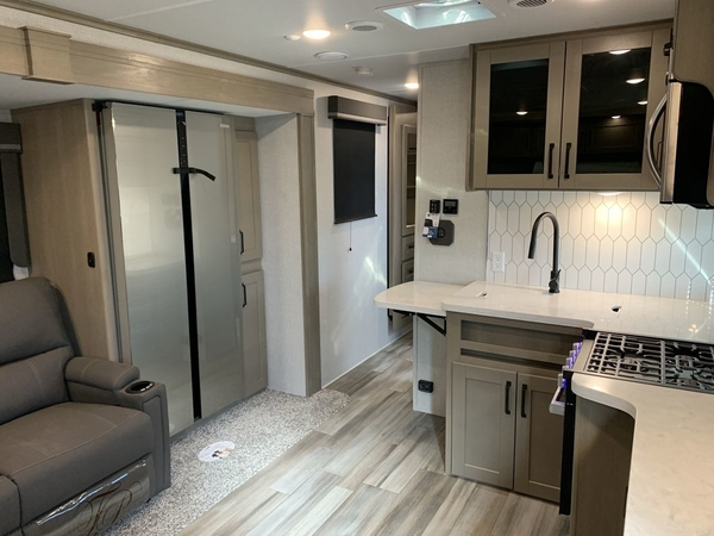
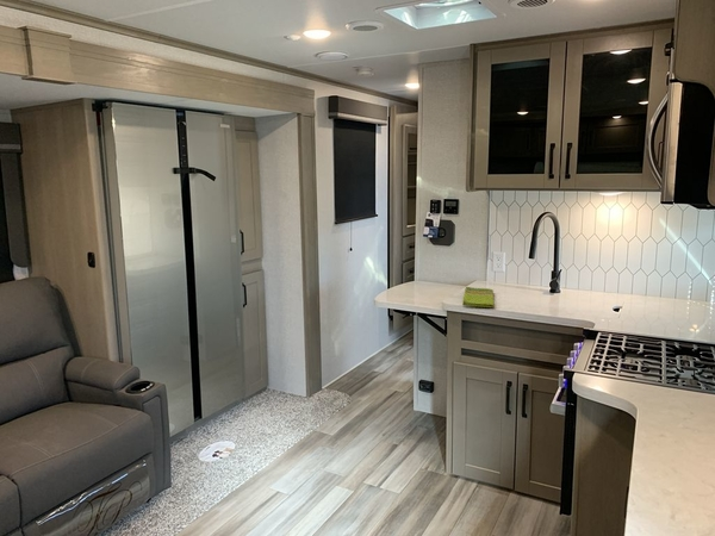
+ dish towel [461,286,495,308]
